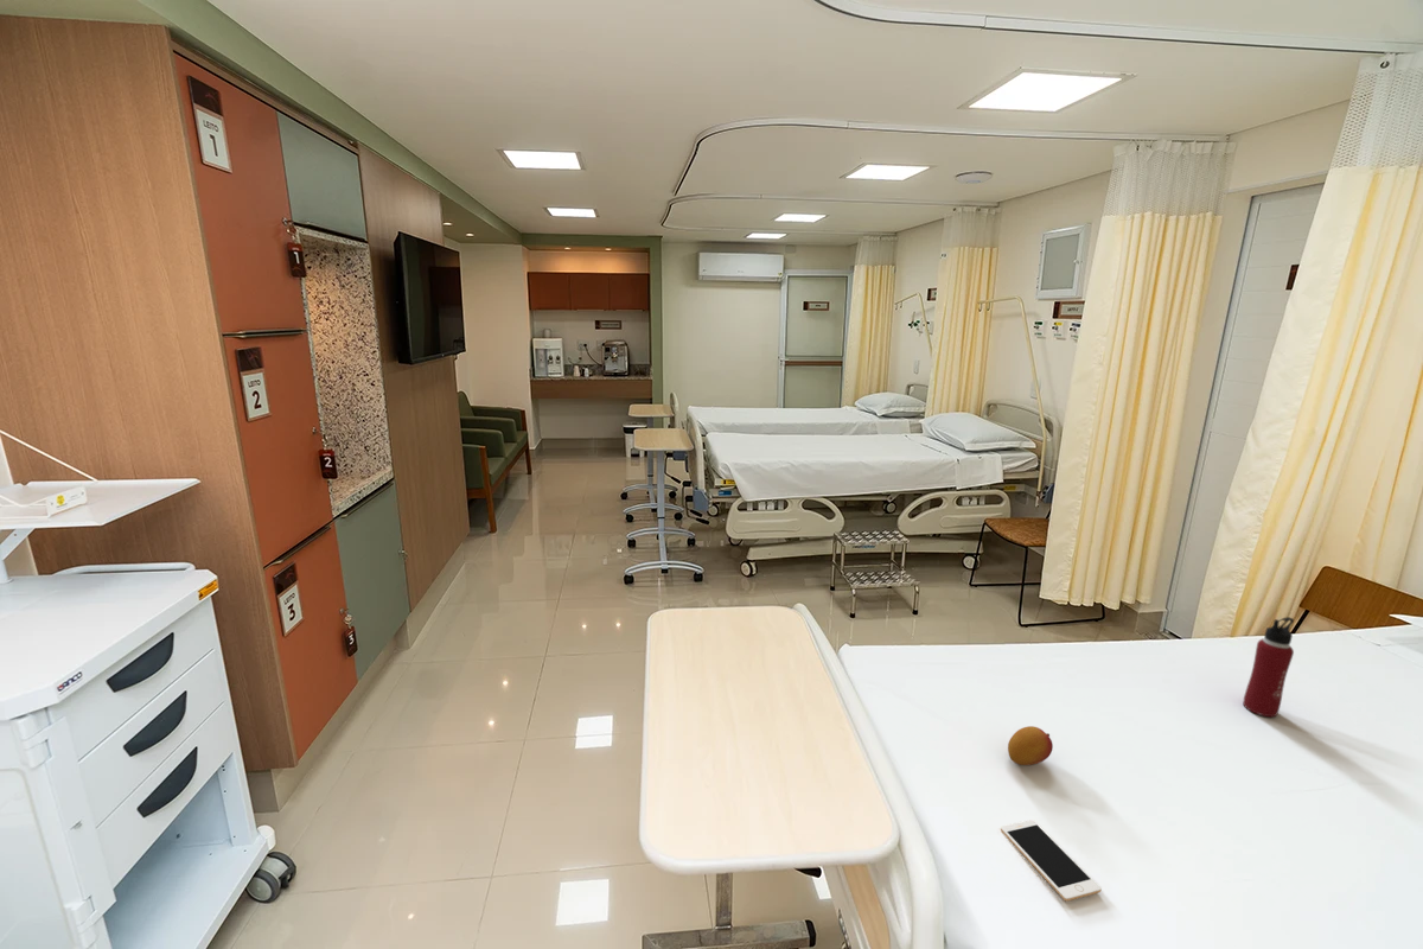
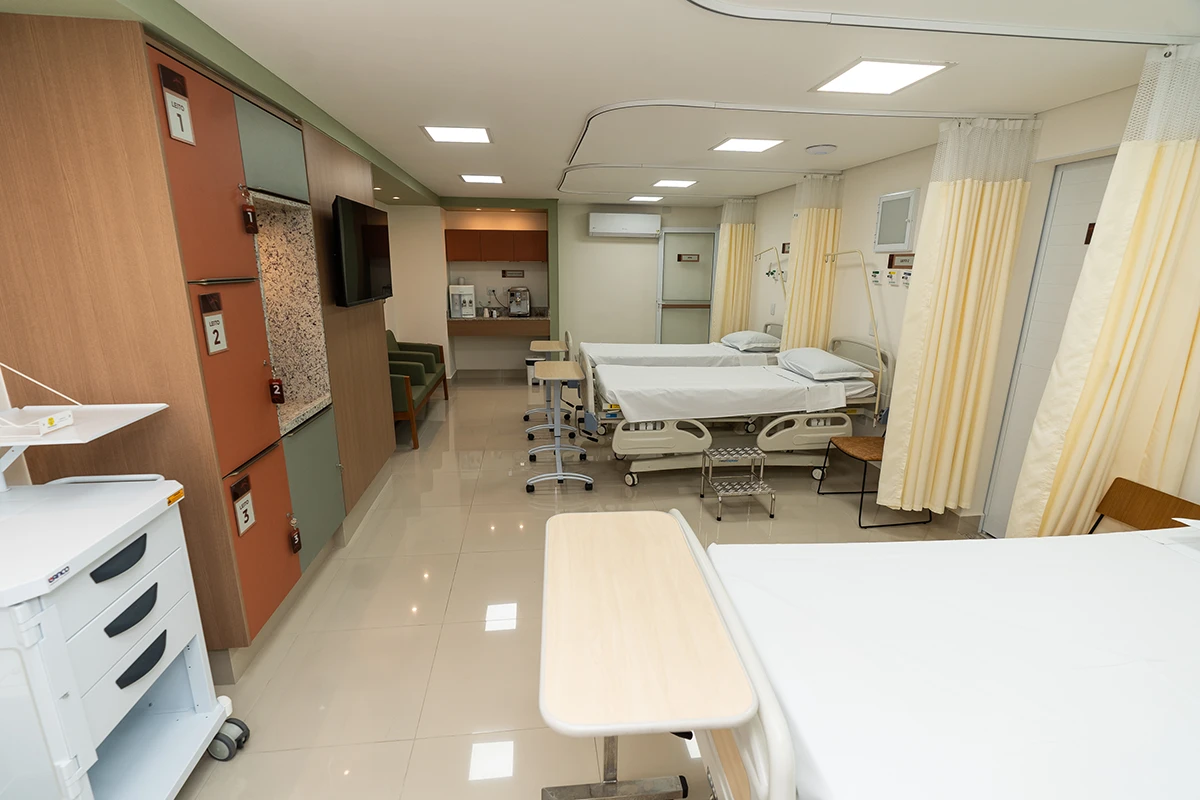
- water bottle [1242,616,1295,718]
- fruit [1007,725,1054,766]
- cell phone [1000,819,1103,902]
